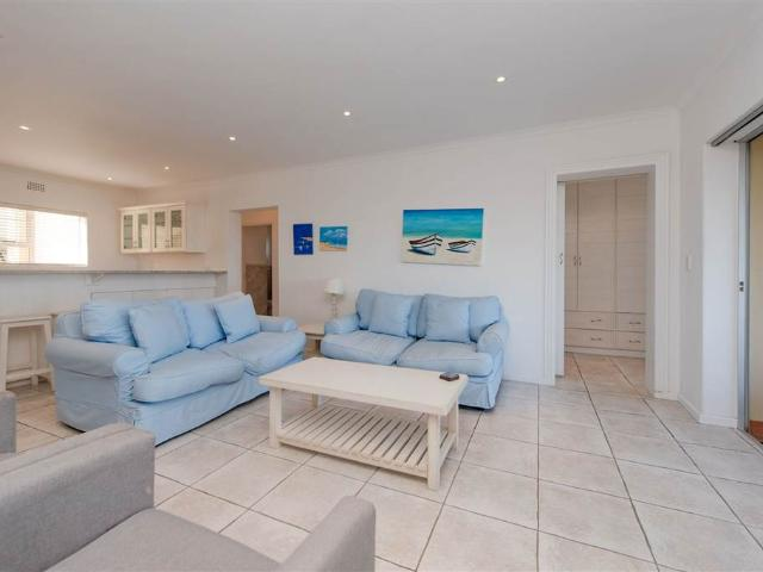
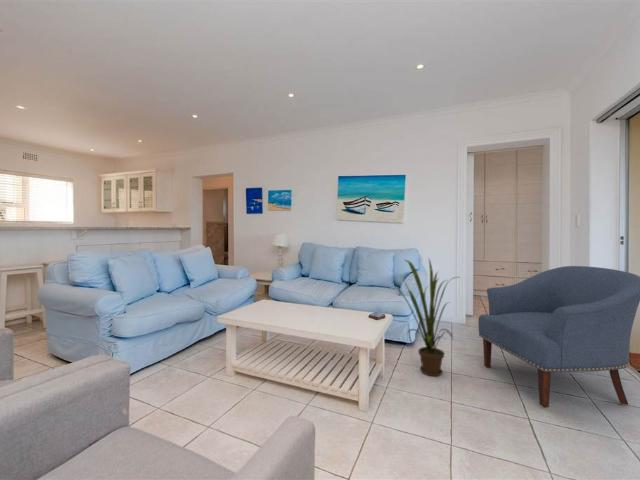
+ house plant [394,257,459,377]
+ chair [477,265,640,408]
